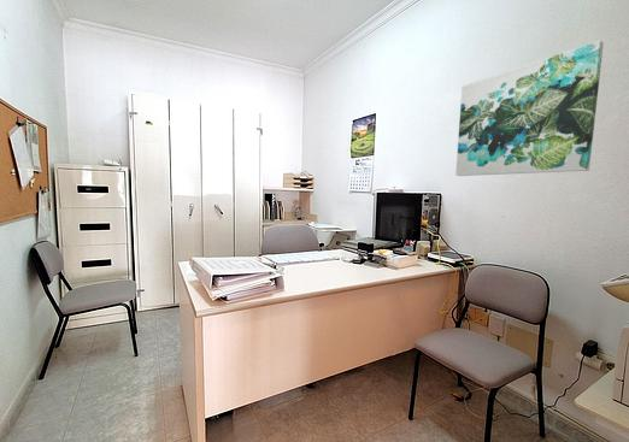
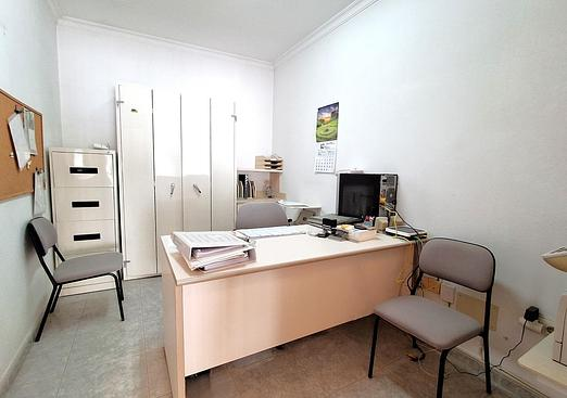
- wall art [454,40,605,177]
